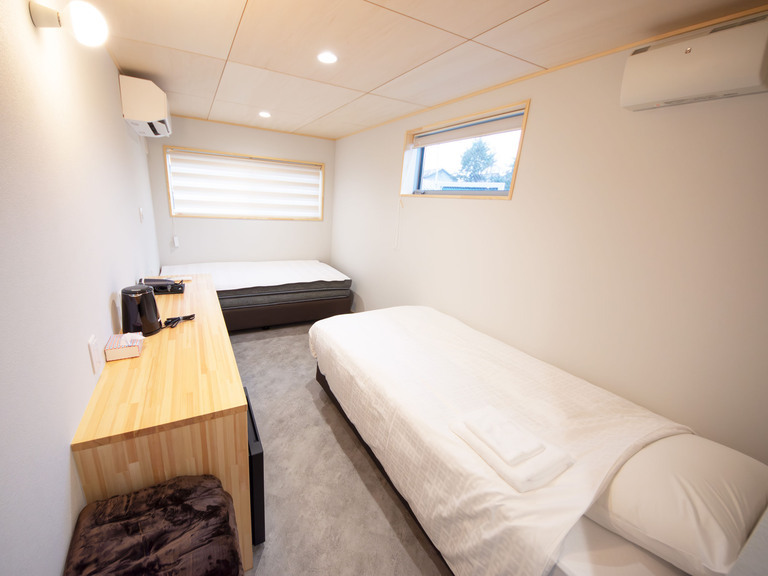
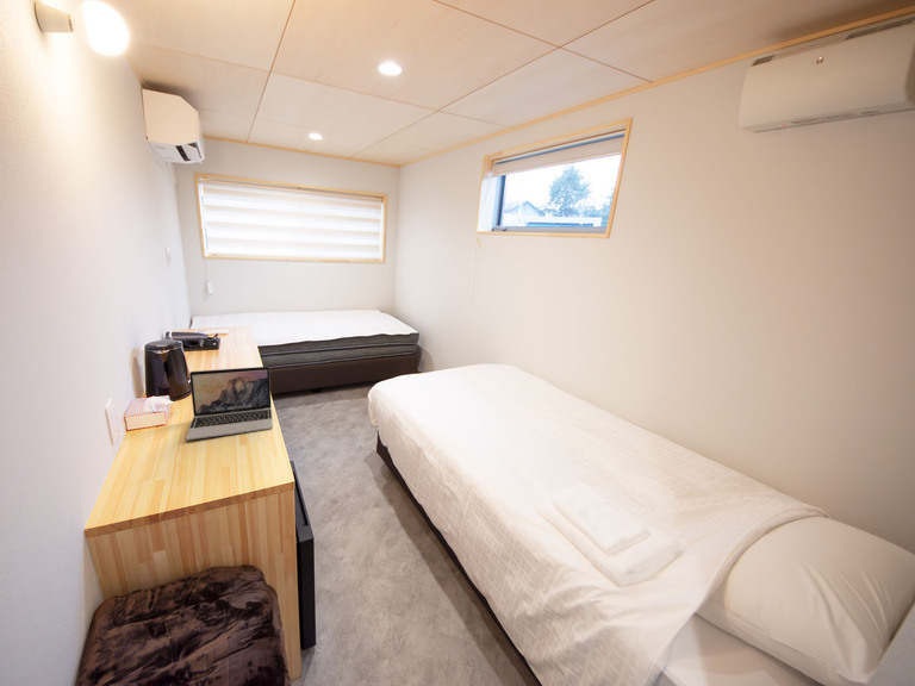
+ laptop [185,366,274,441]
